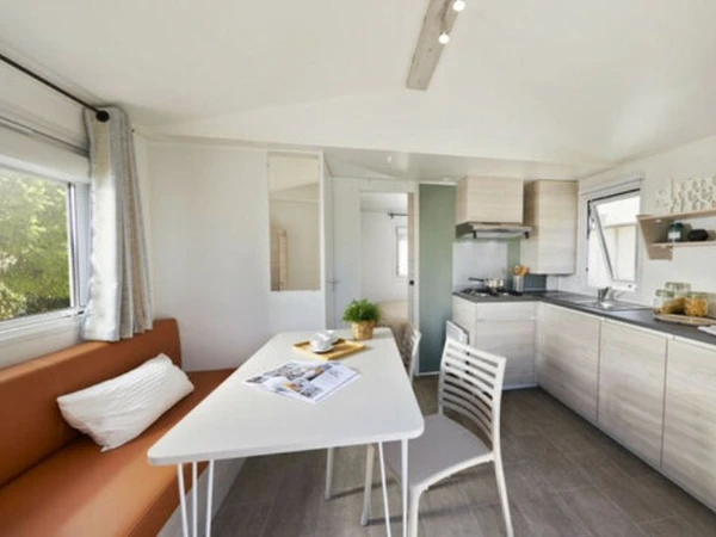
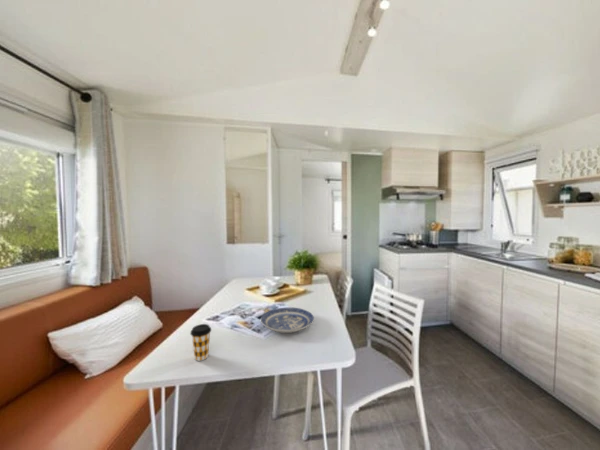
+ coffee cup [189,323,212,362]
+ plate [260,307,315,334]
